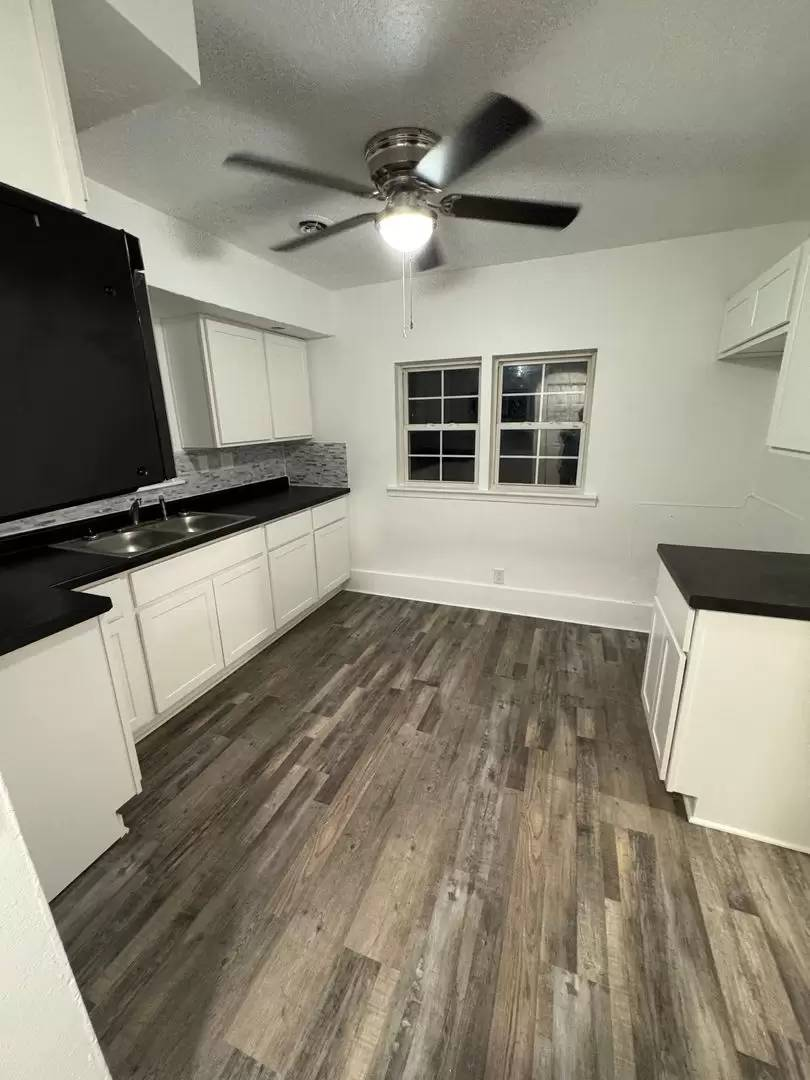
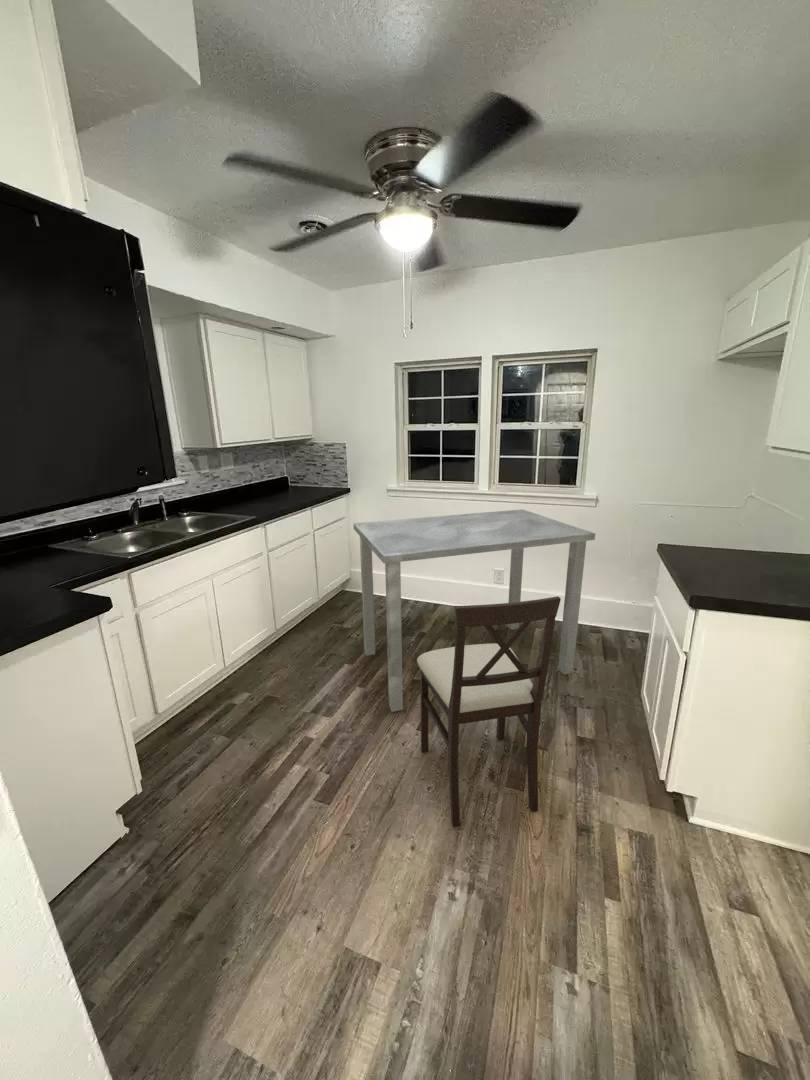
+ chair [416,595,562,828]
+ dining table [352,508,596,713]
